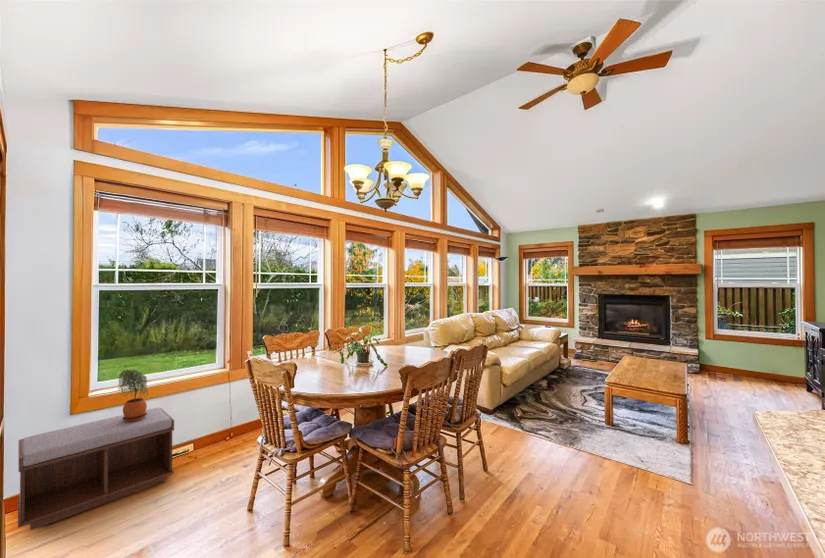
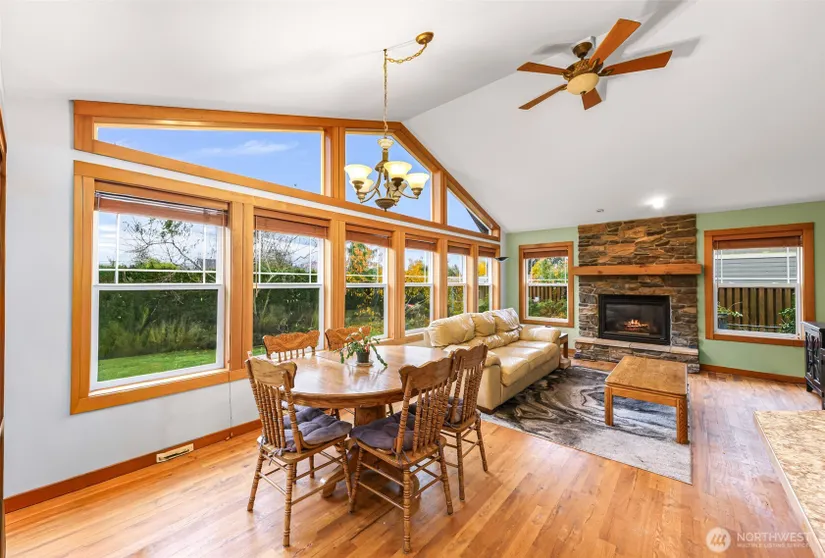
- potted plant [116,369,149,421]
- bench [17,407,175,531]
